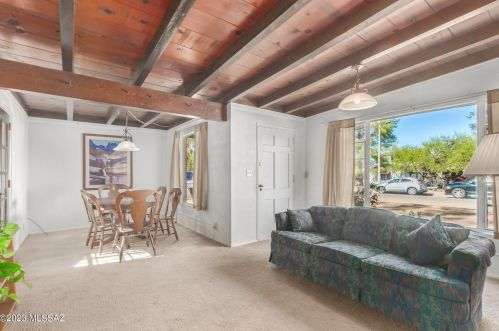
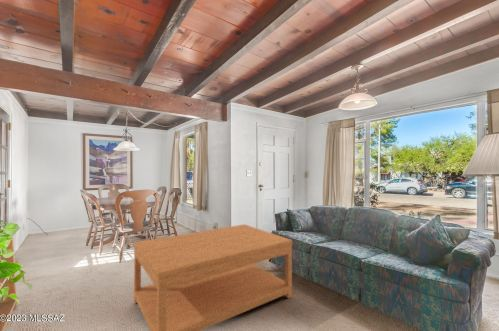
+ coffee table [132,223,293,331]
